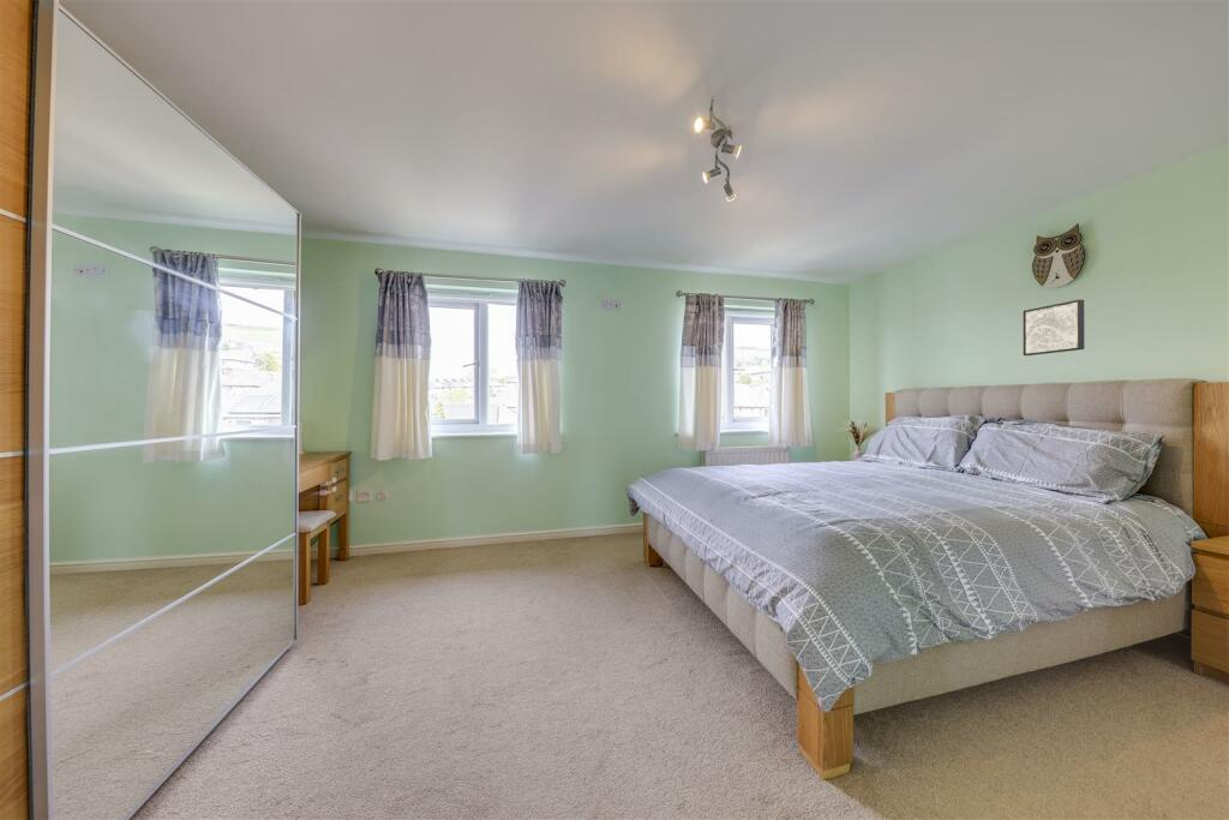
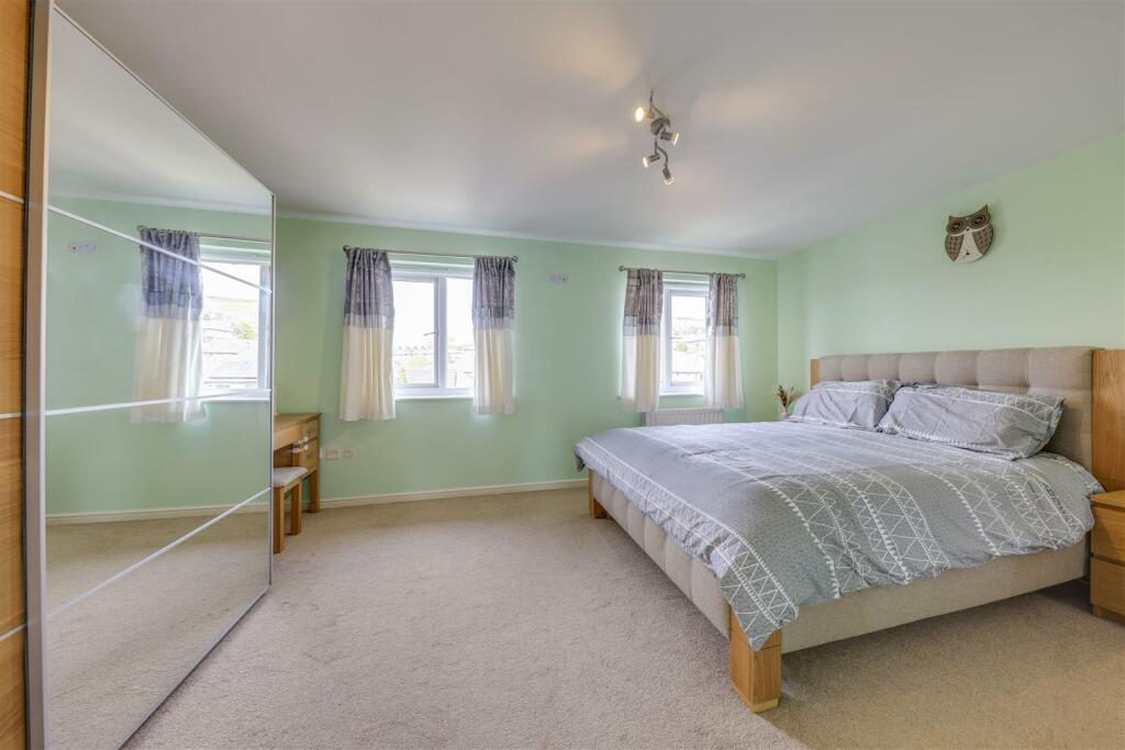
- wall art [1023,299,1085,357]
